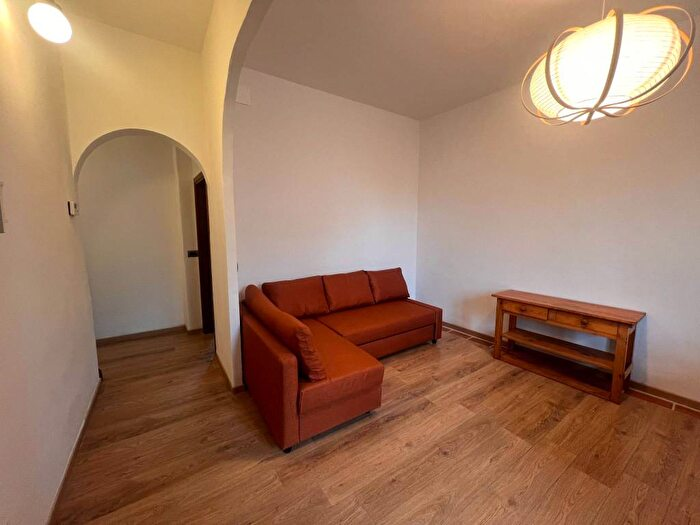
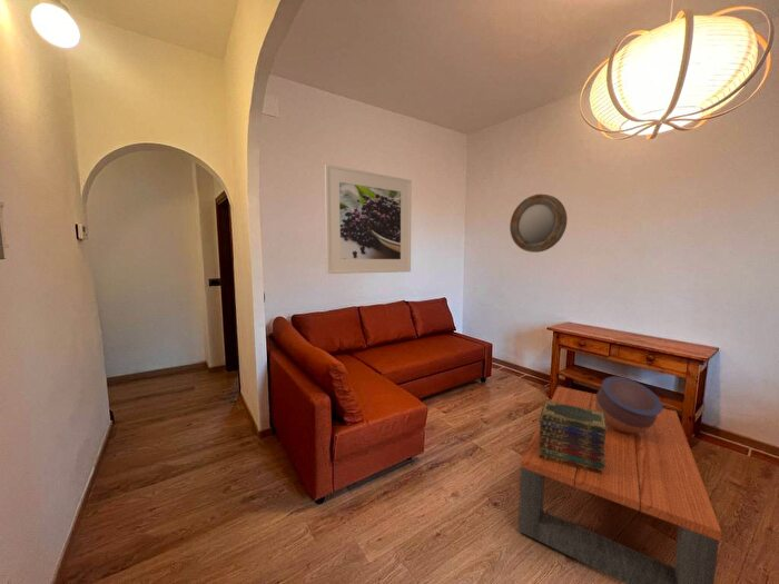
+ book stack [539,399,607,474]
+ decorative bowl [595,375,663,434]
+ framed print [324,164,412,275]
+ coffee table [516,385,722,584]
+ home mirror [509,194,569,254]
